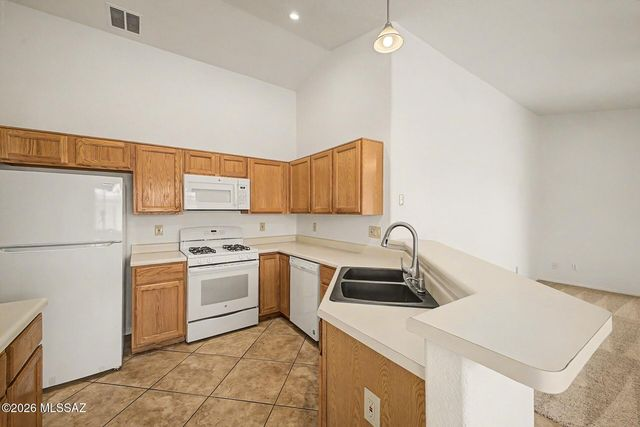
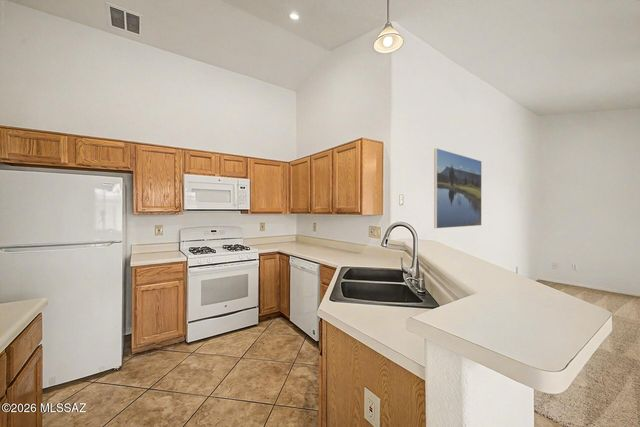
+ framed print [433,147,482,229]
